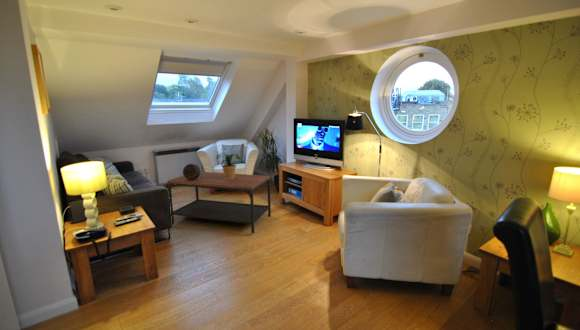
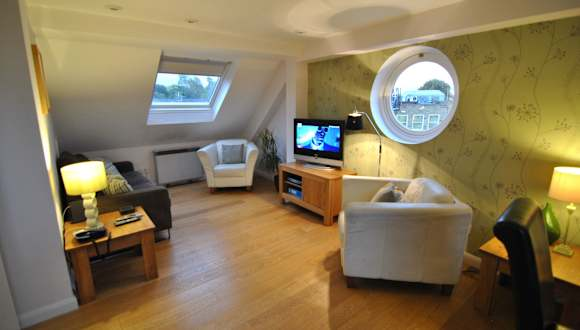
- potted plant [215,153,243,179]
- coffee table [166,171,272,234]
- decorative sphere [182,163,201,180]
